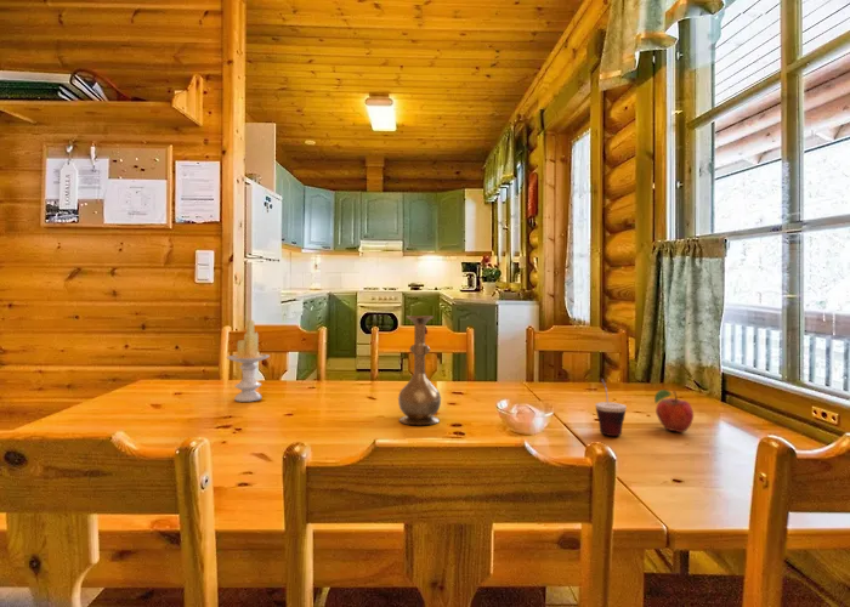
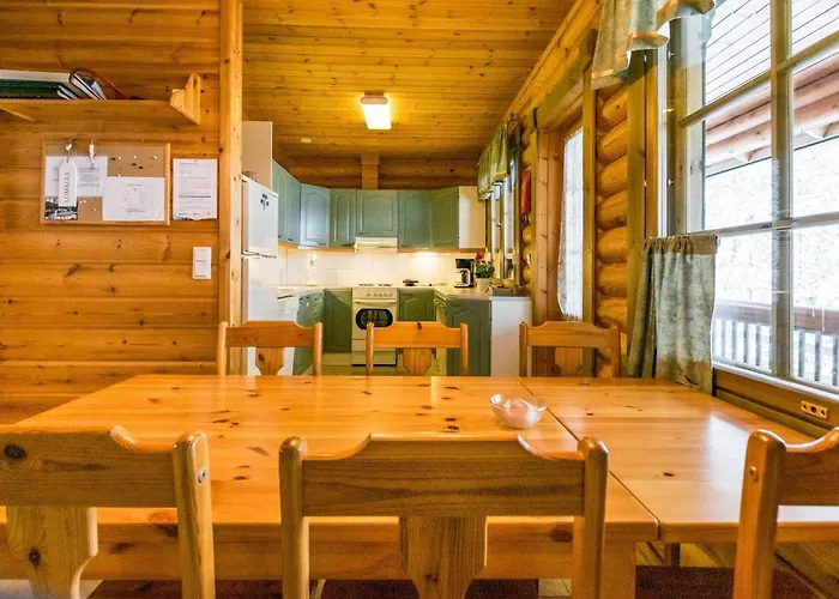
- fruit [653,388,695,433]
- cup [594,378,628,437]
- vase [397,314,442,426]
- candle [226,319,271,403]
